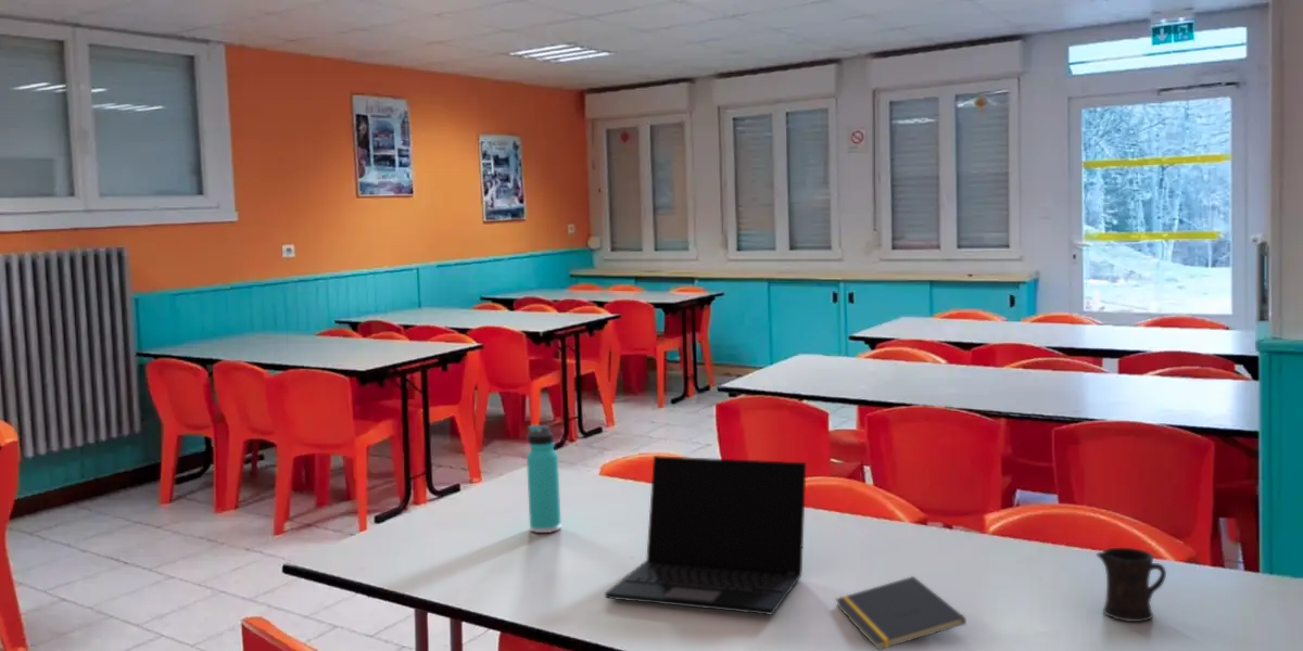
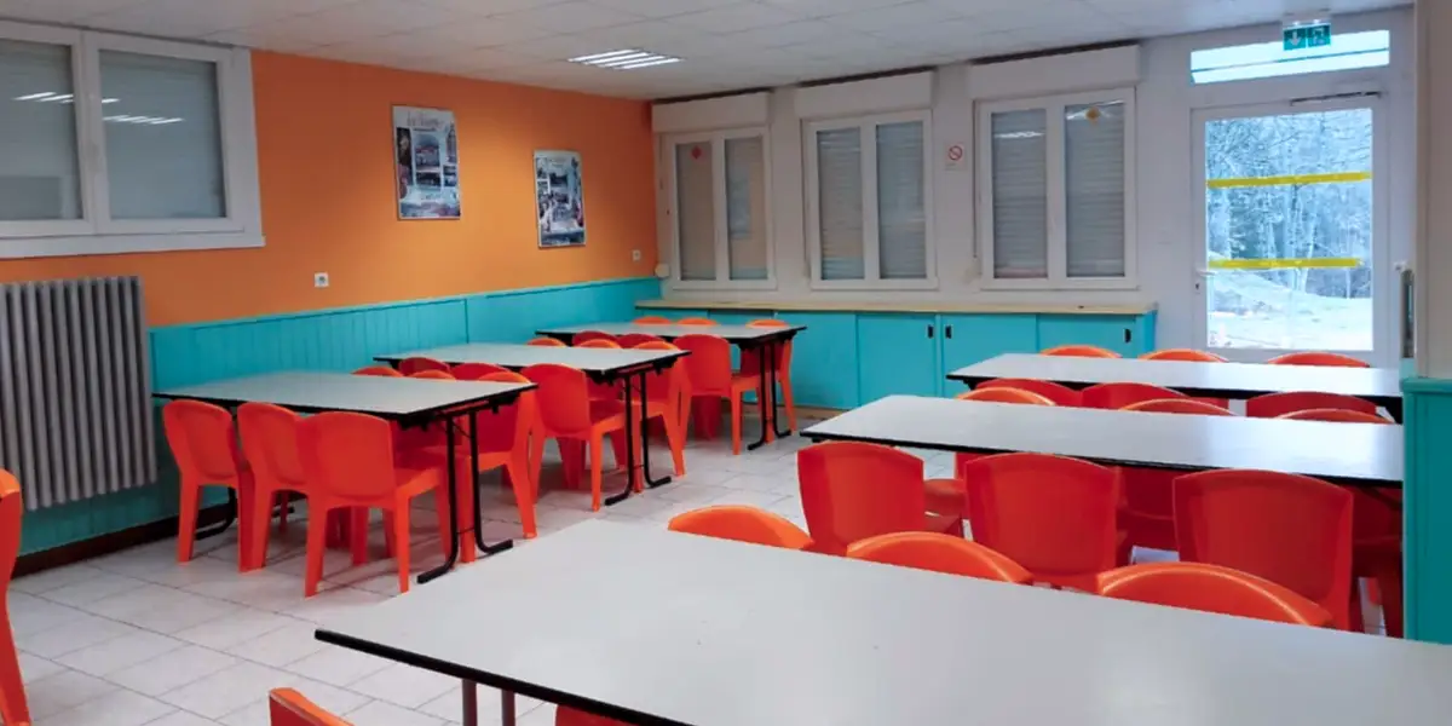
- mug [1095,547,1167,623]
- thermos bottle [526,424,562,534]
- notepad [834,575,967,651]
- laptop [604,455,807,616]
